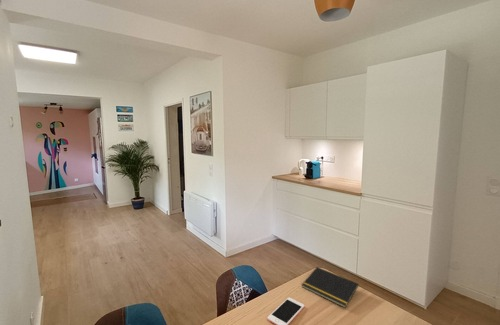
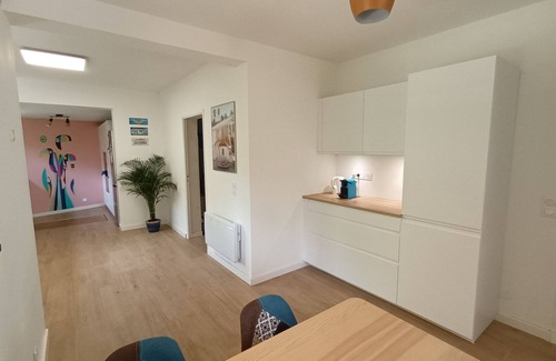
- notepad [301,266,360,309]
- cell phone [266,297,305,325]
